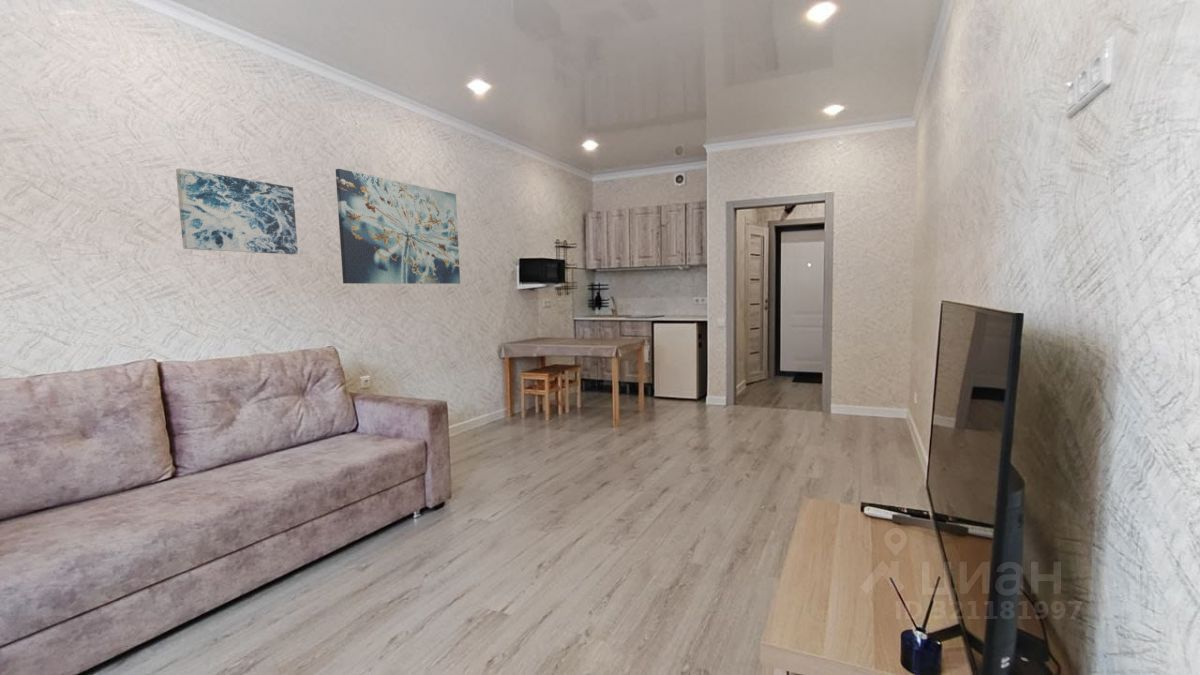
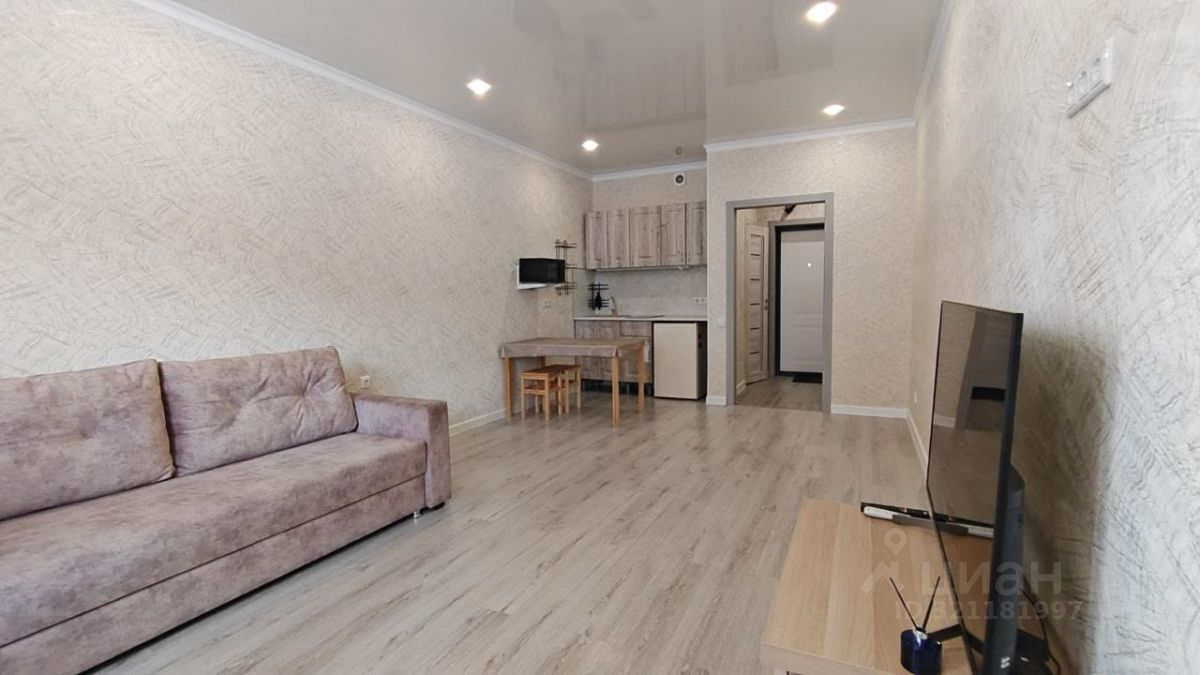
- wall art [334,168,461,285]
- wall art [175,167,299,255]
